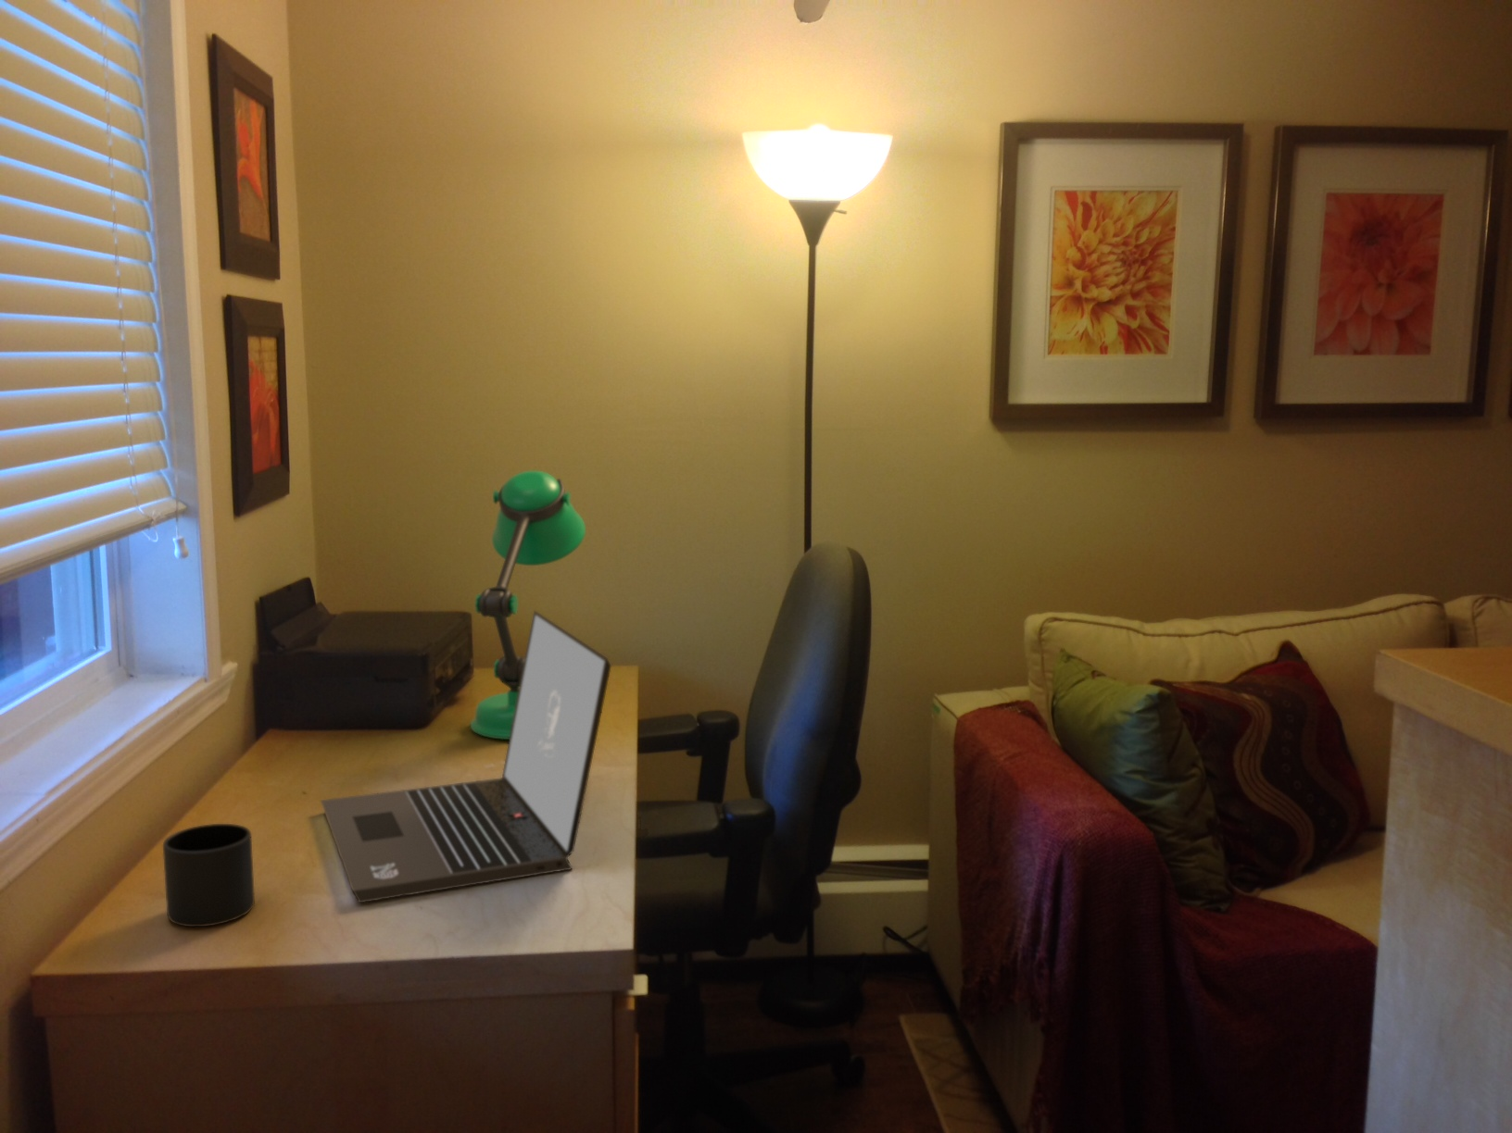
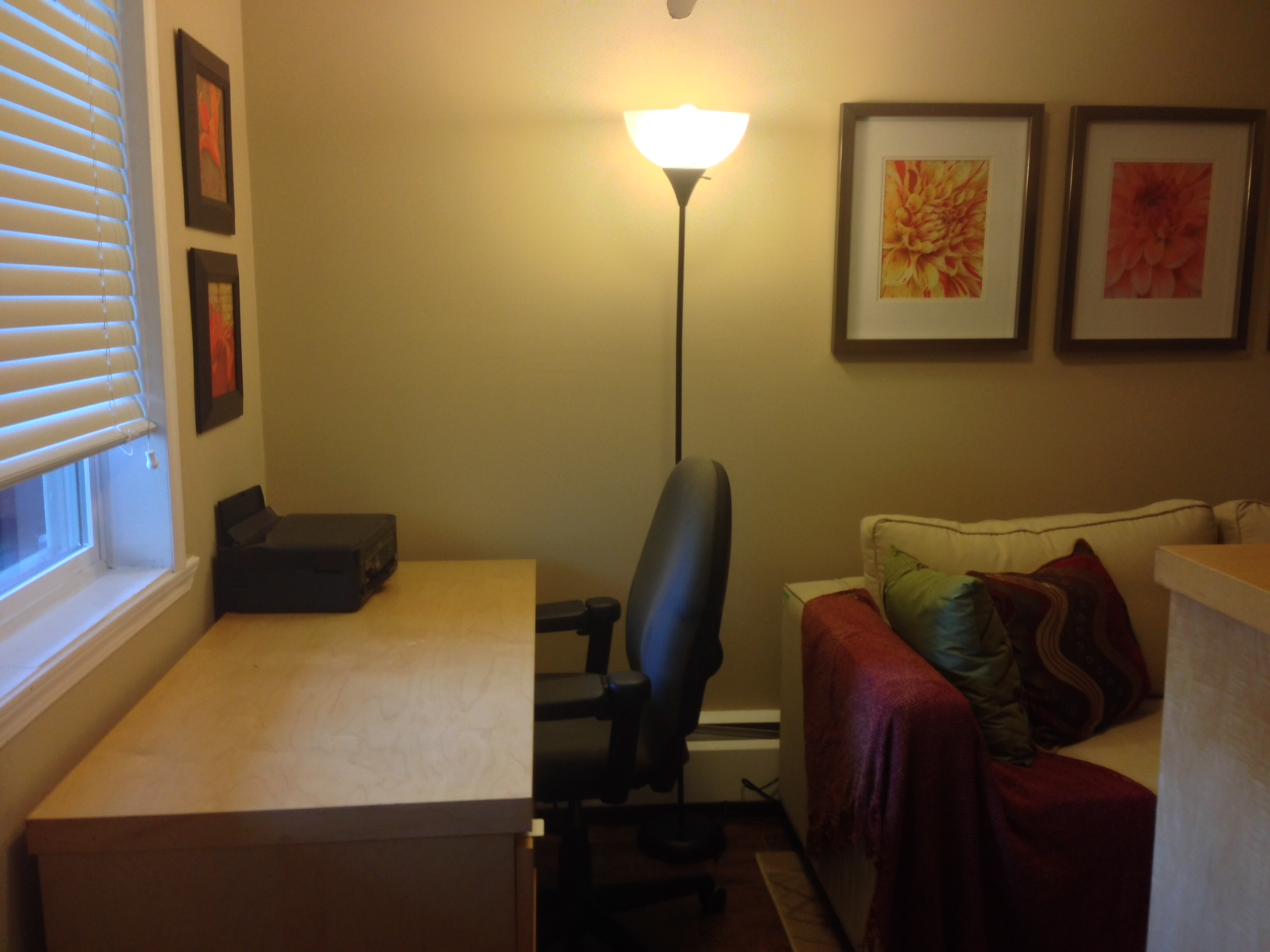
- desk lamp [470,470,587,740]
- mug [162,822,256,927]
- laptop [319,611,612,903]
